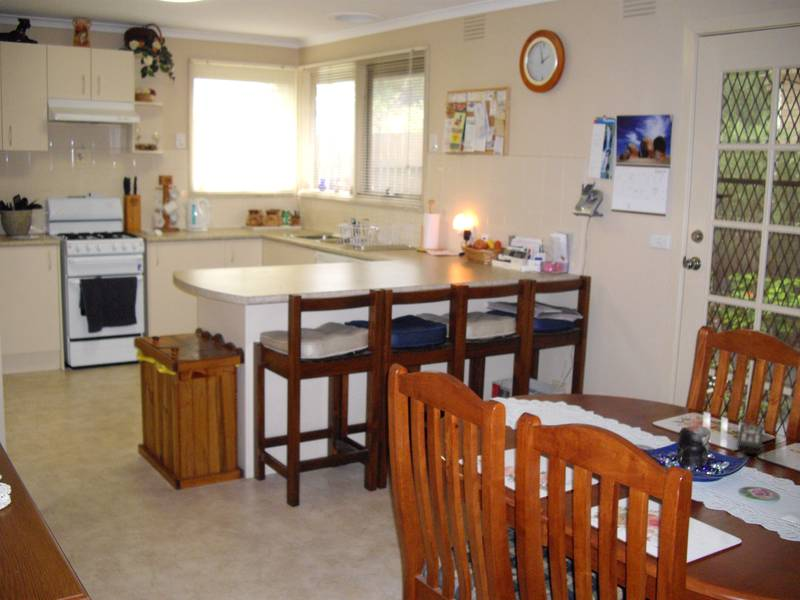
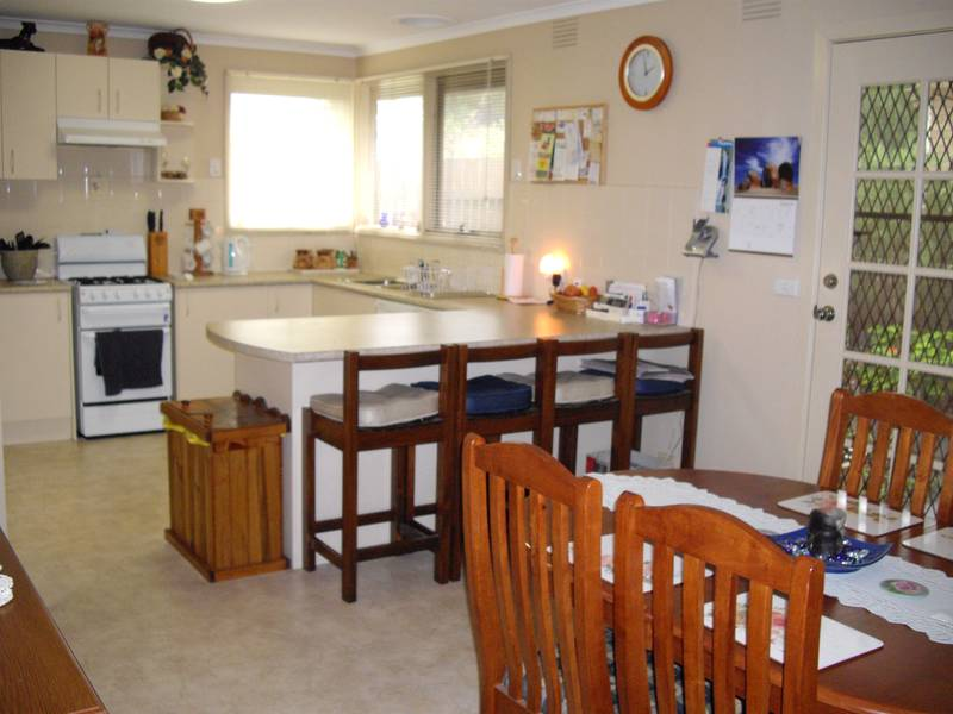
- remote control [736,423,765,455]
